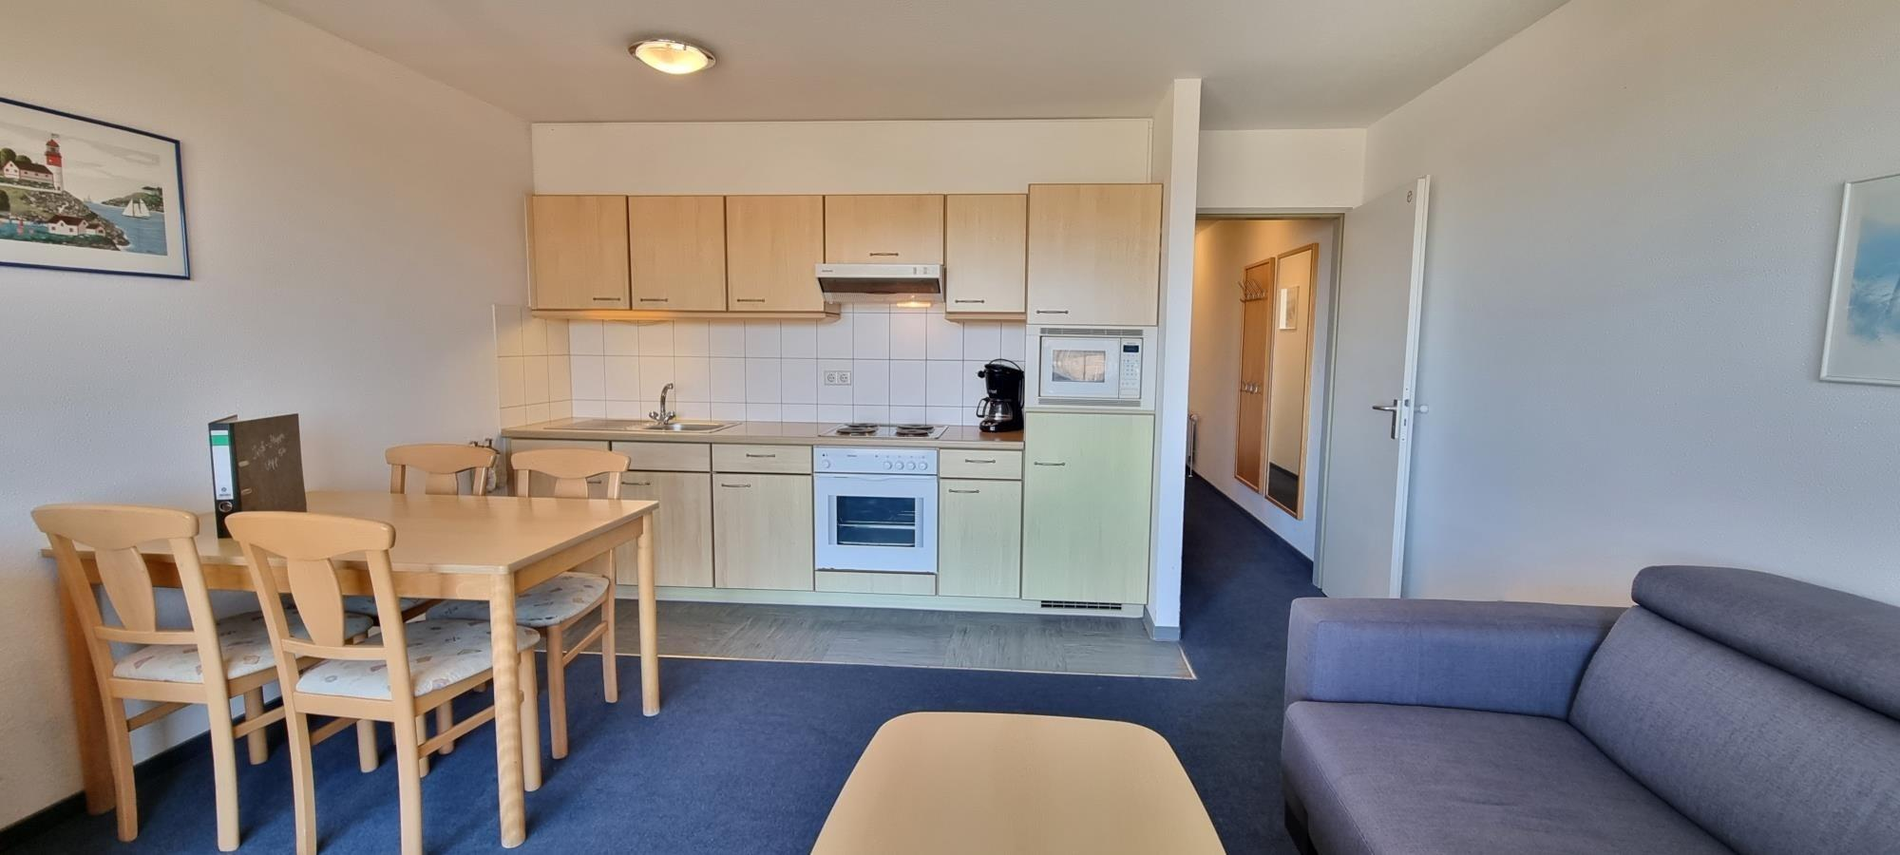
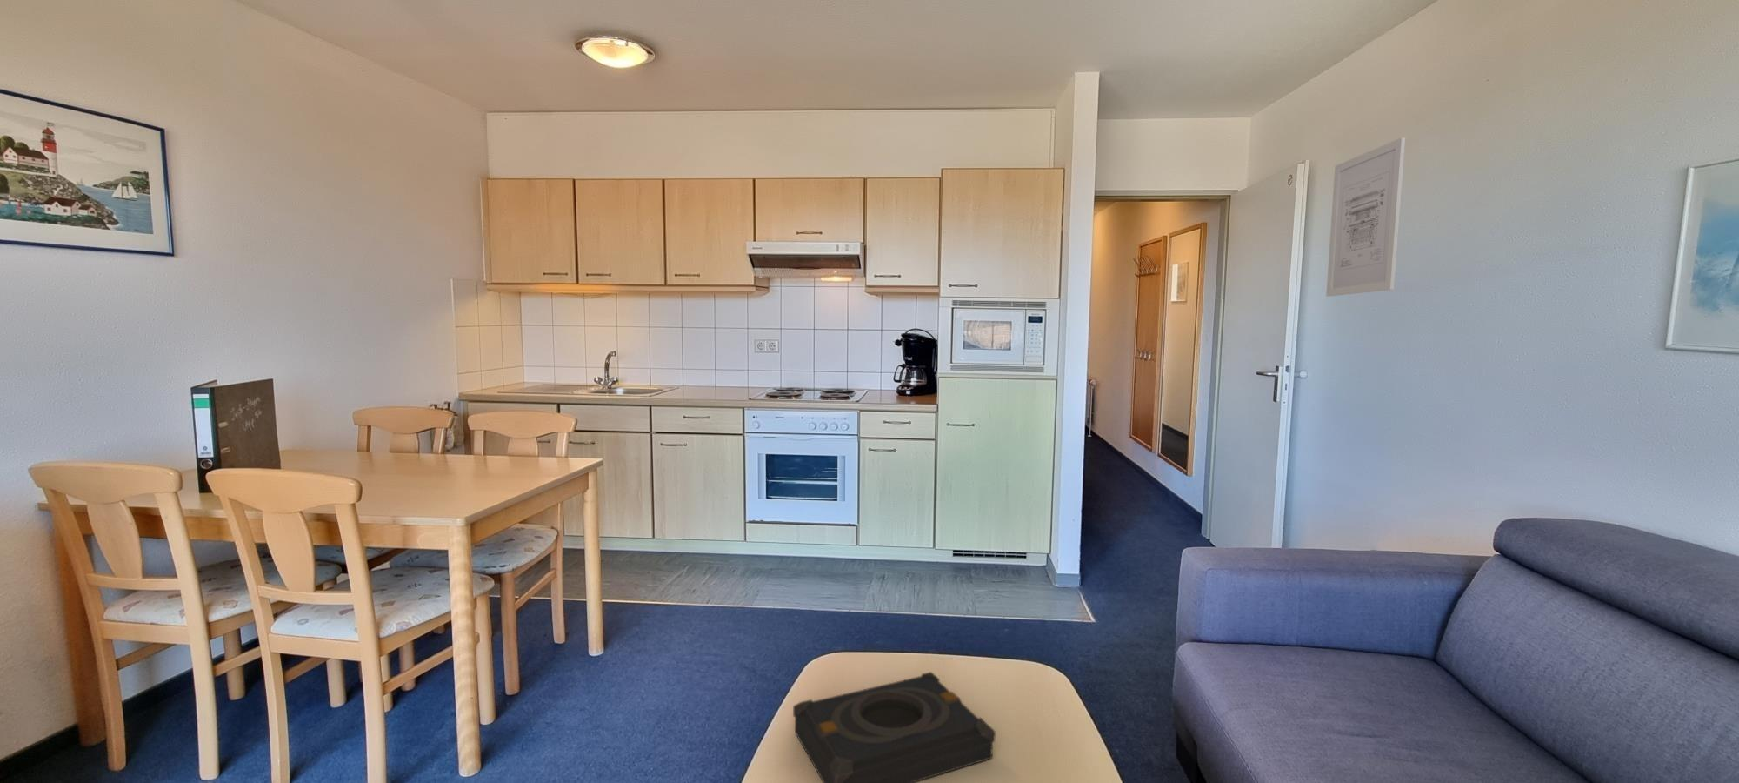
+ speaker [792,671,996,783]
+ wall art [1325,136,1406,297]
